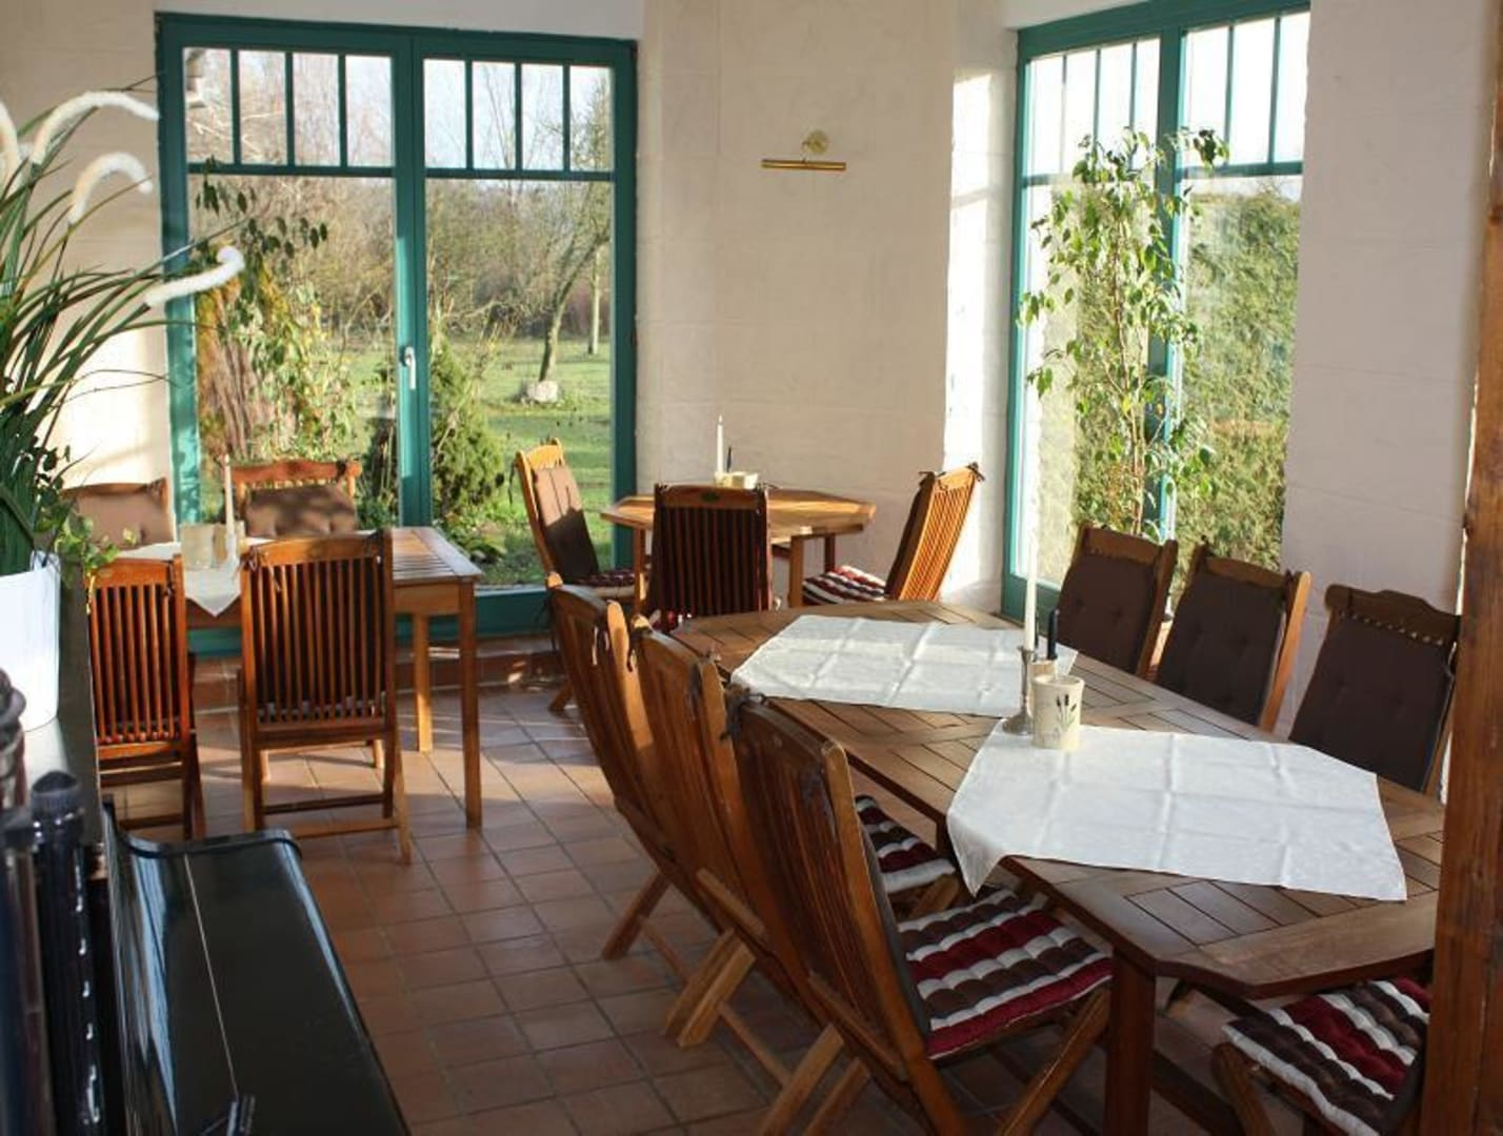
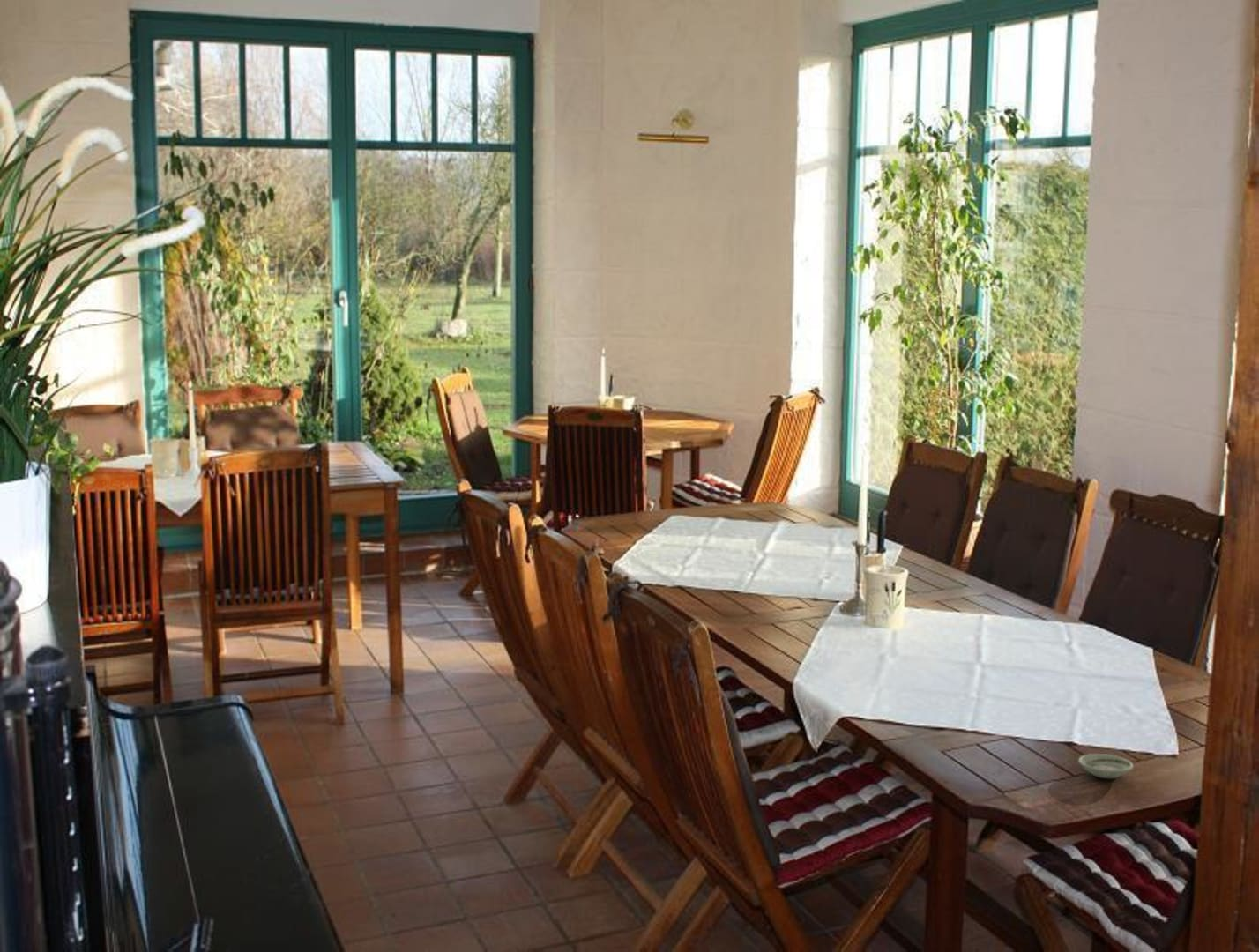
+ saucer [1077,753,1134,779]
